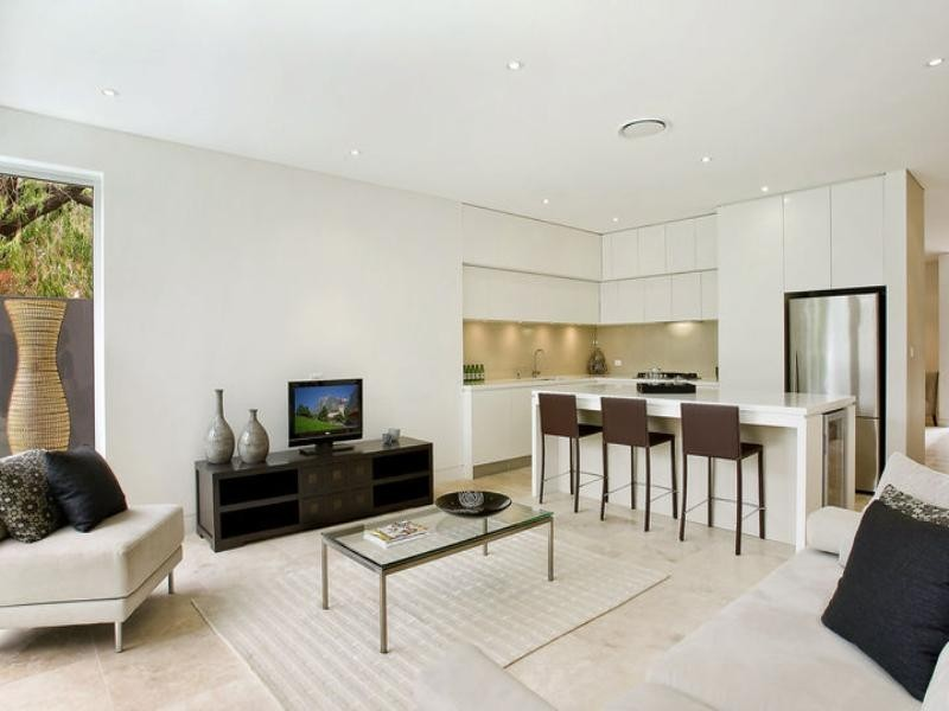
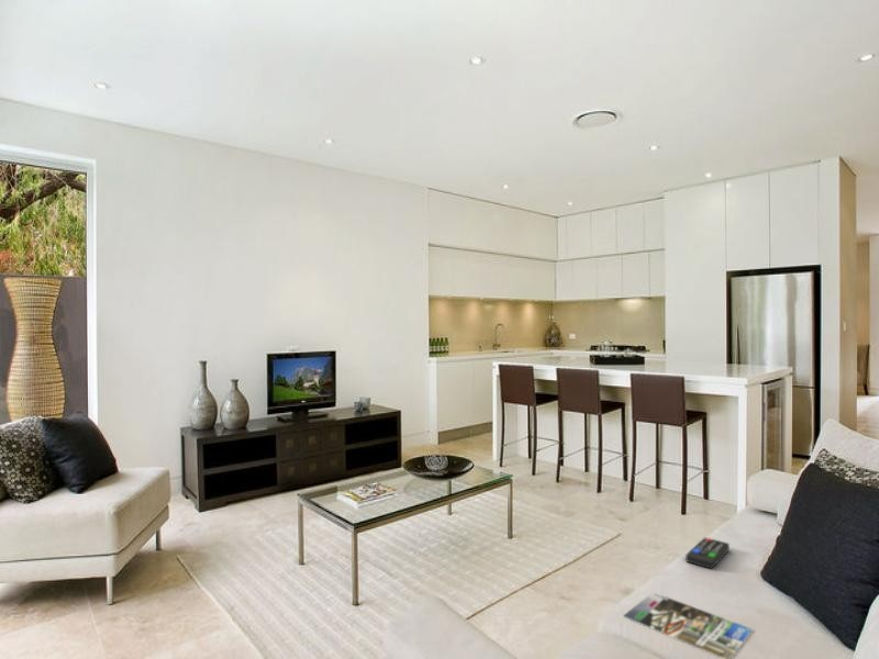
+ remote control [685,537,731,570]
+ magazine [622,591,754,659]
